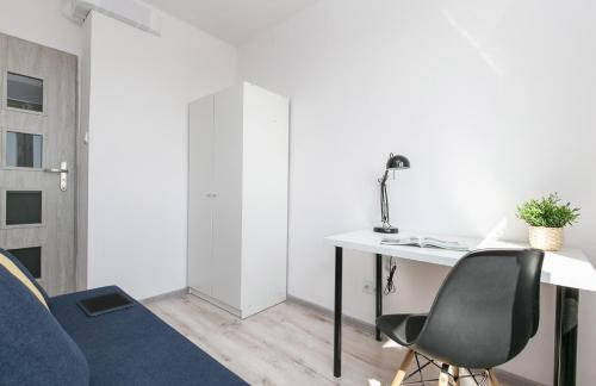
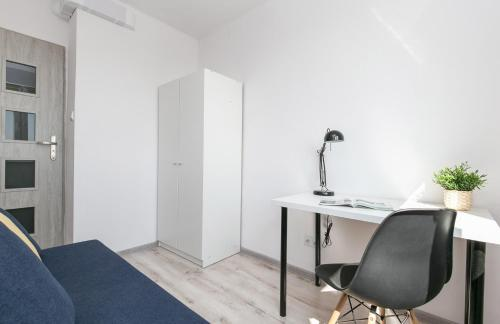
- tablet [76,291,135,317]
